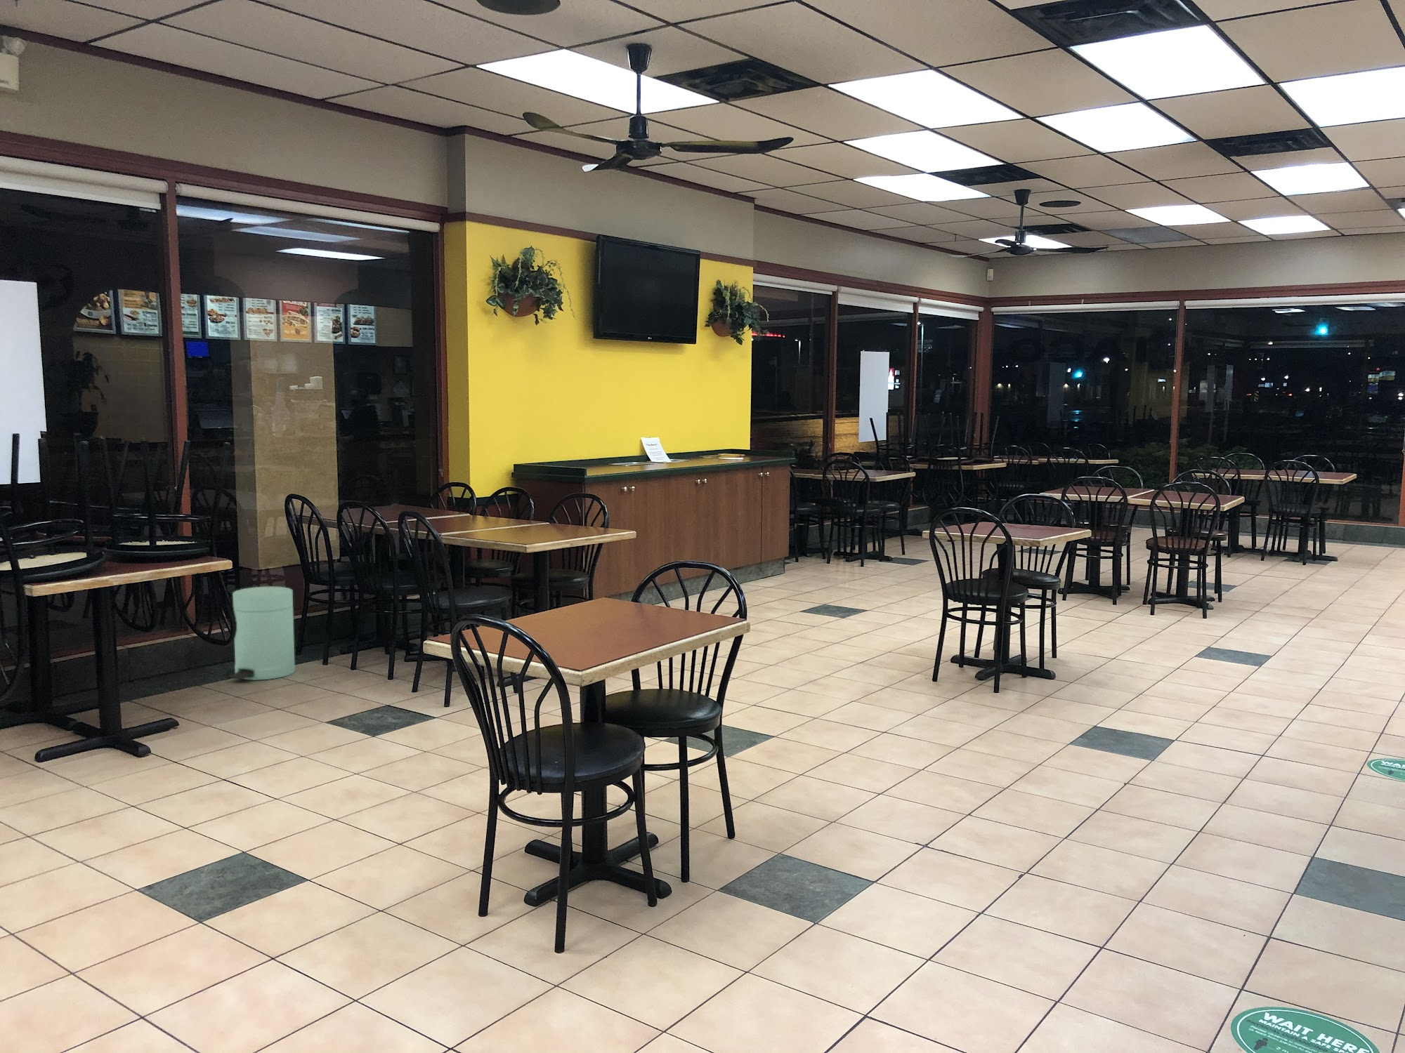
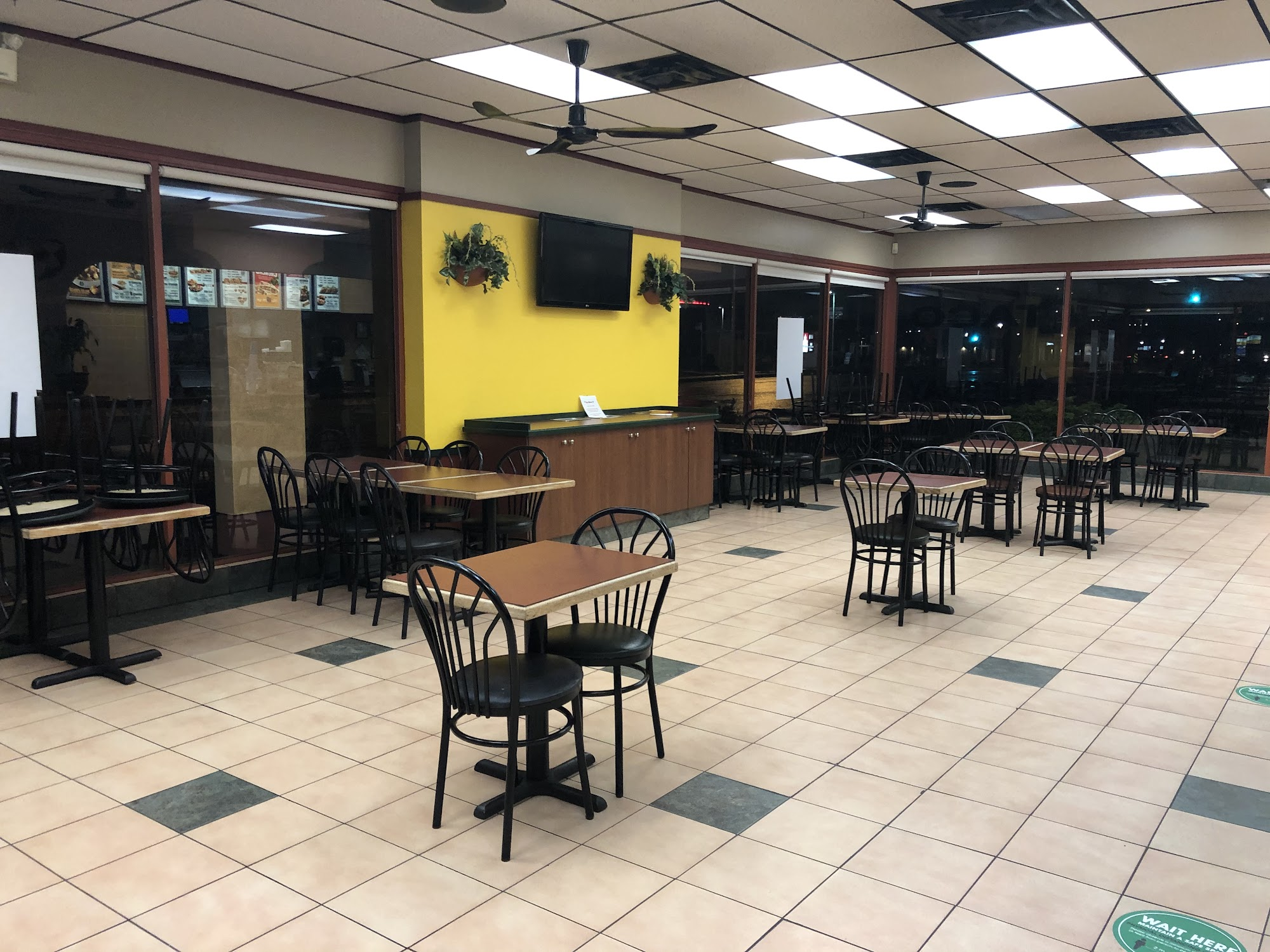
- trash can [229,585,295,681]
